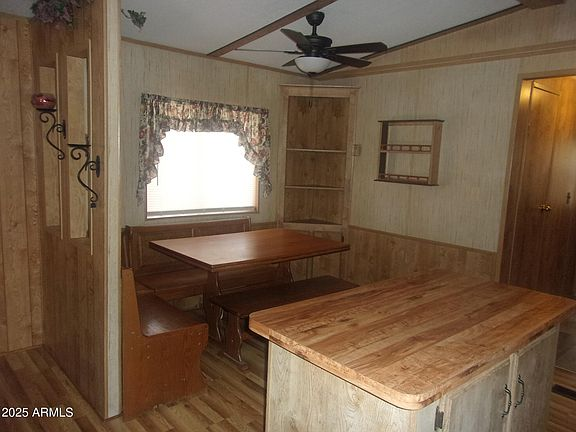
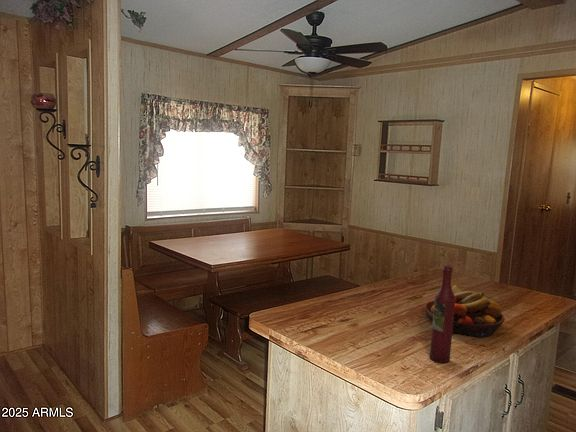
+ wine bottle [429,265,455,364]
+ fruit bowl [424,284,506,338]
